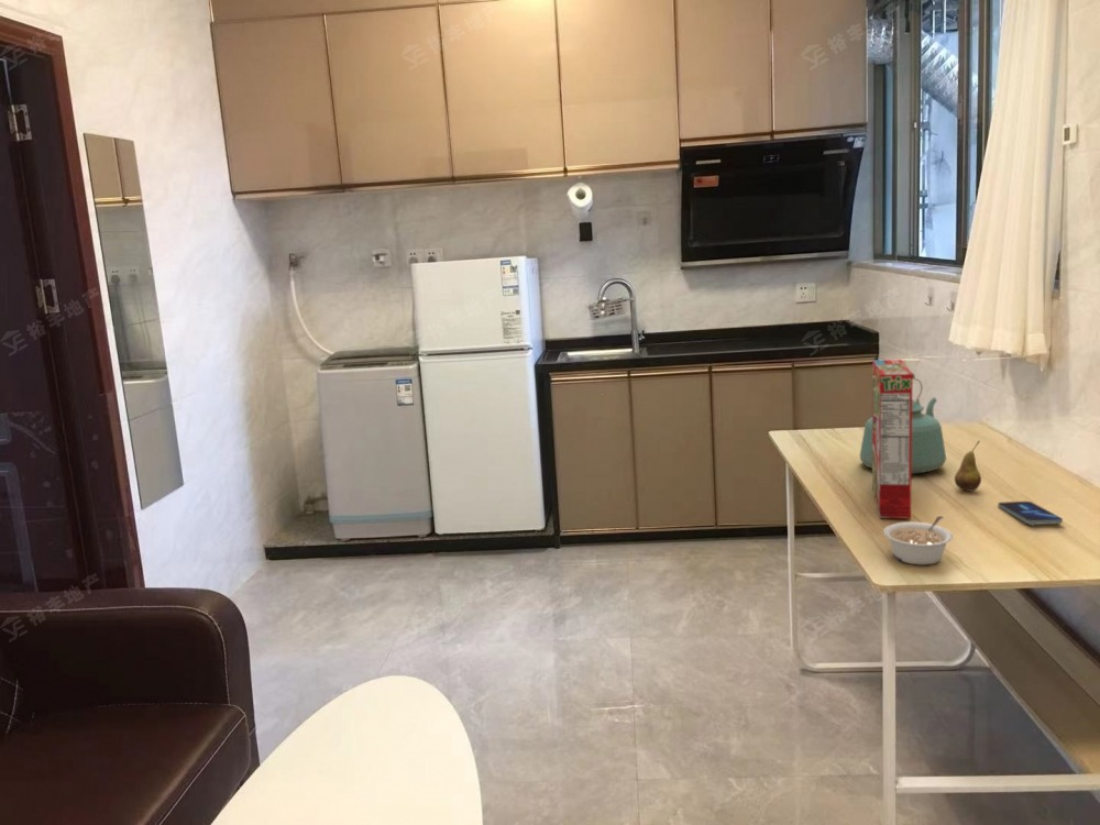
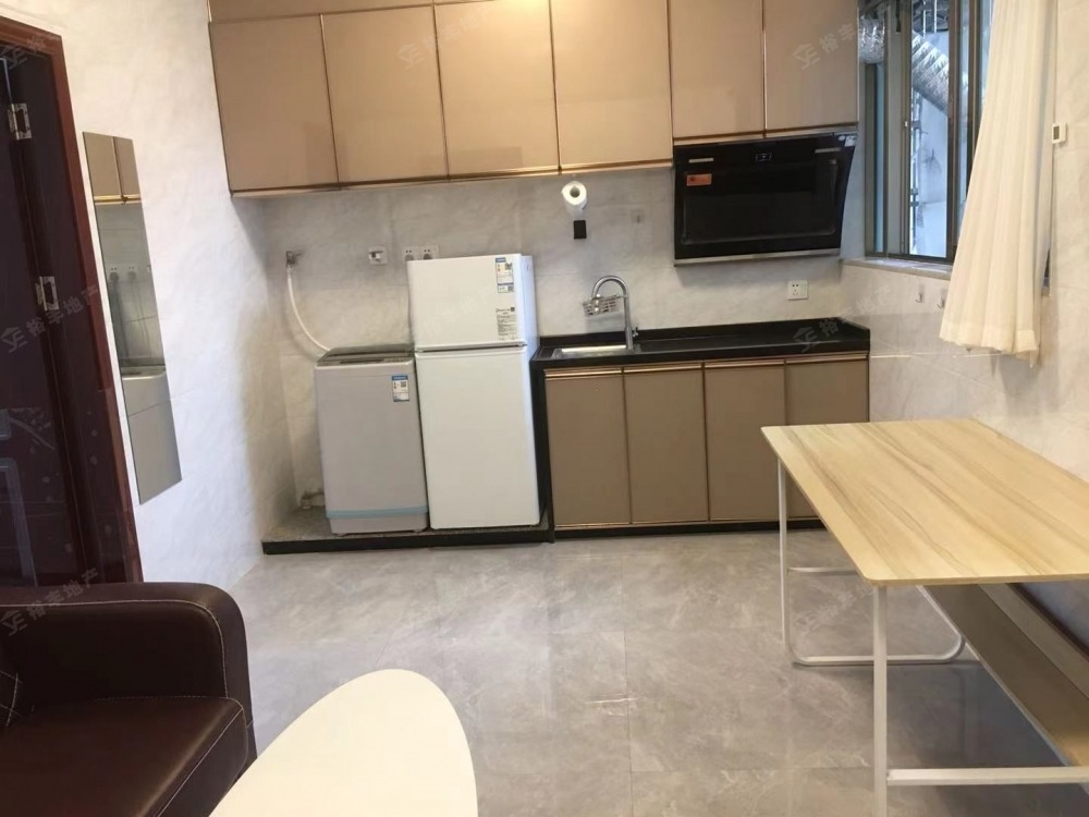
- kettle [859,371,947,475]
- smartphone [997,501,1064,526]
- fruit [954,440,982,492]
- legume [882,515,954,565]
- cereal box [871,359,914,520]
